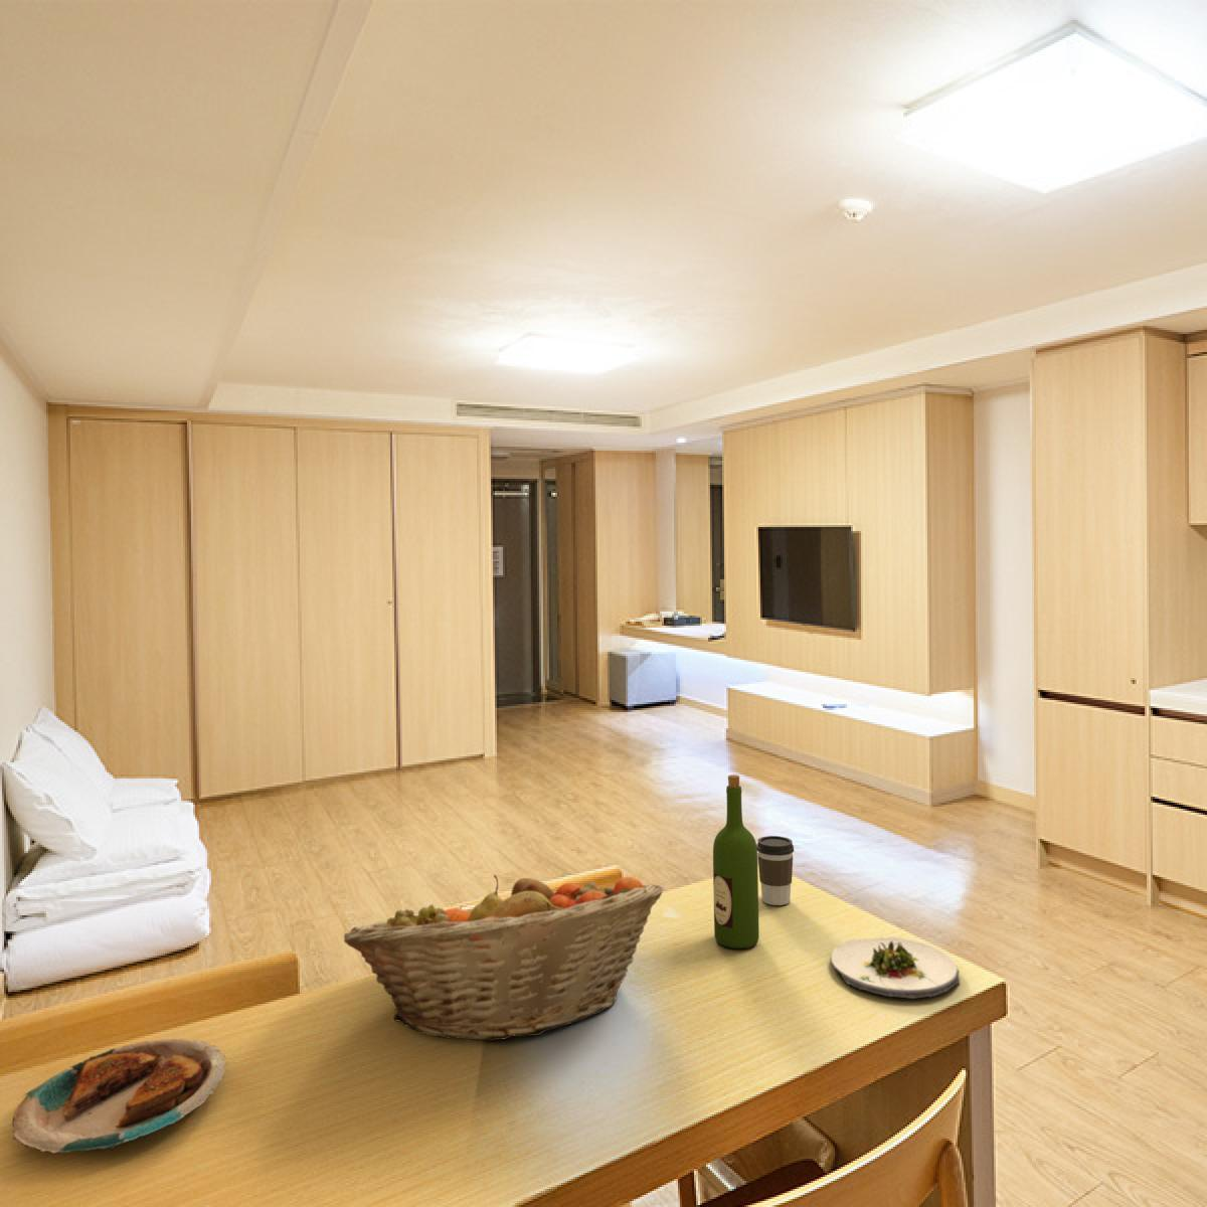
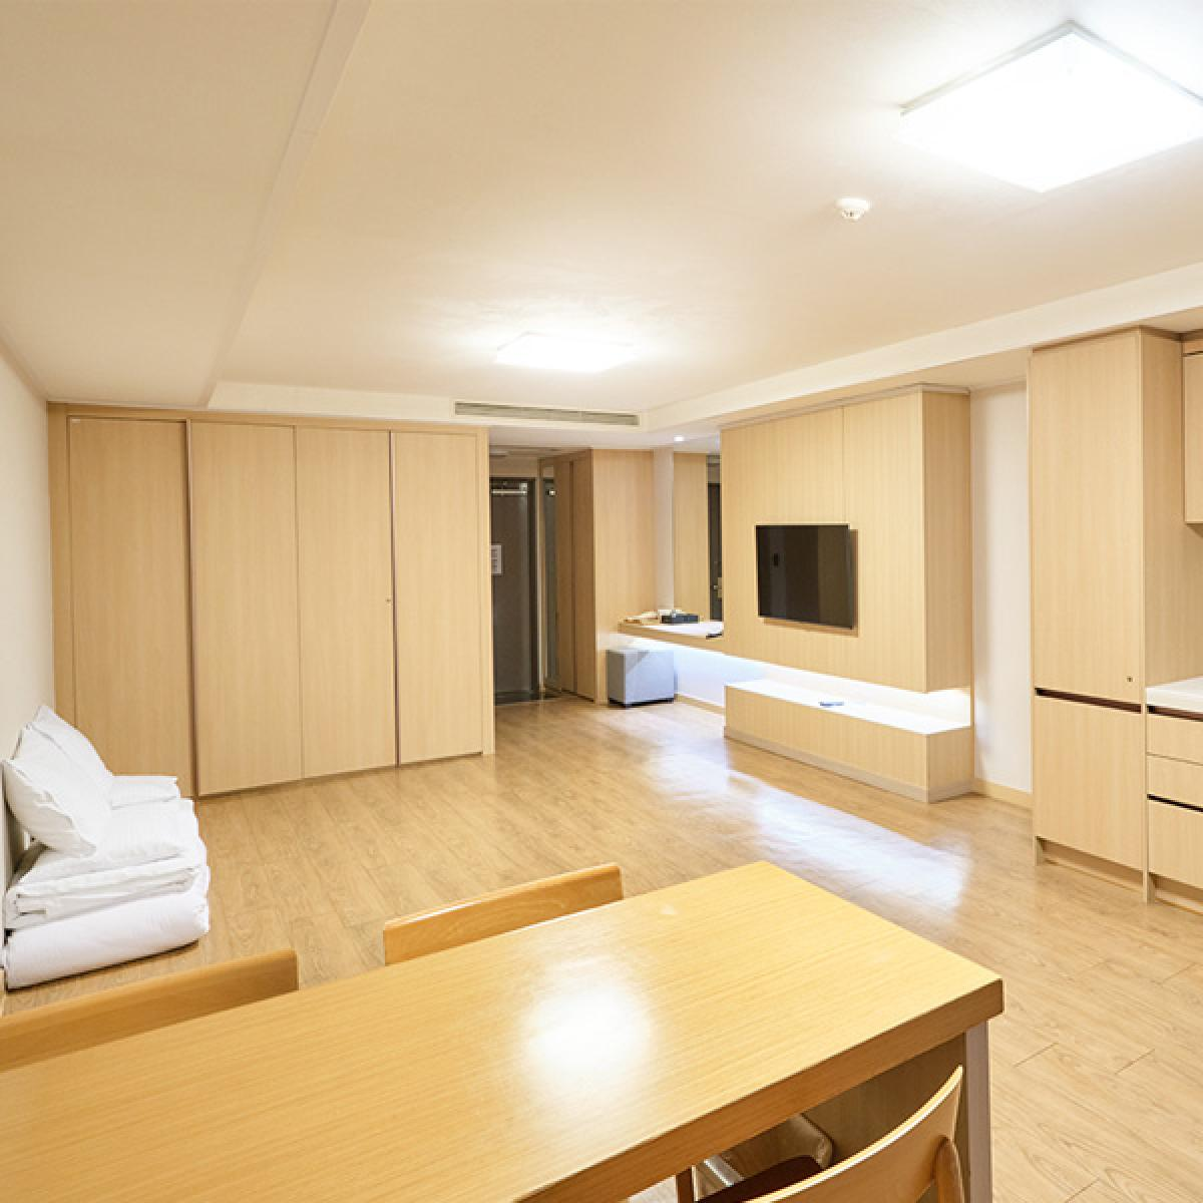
- wine bottle [712,774,759,949]
- salad plate [830,935,962,1000]
- coffee cup [756,835,795,906]
- plate [11,1038,229,1155]
- fruit basket [343,874,665,1042]
